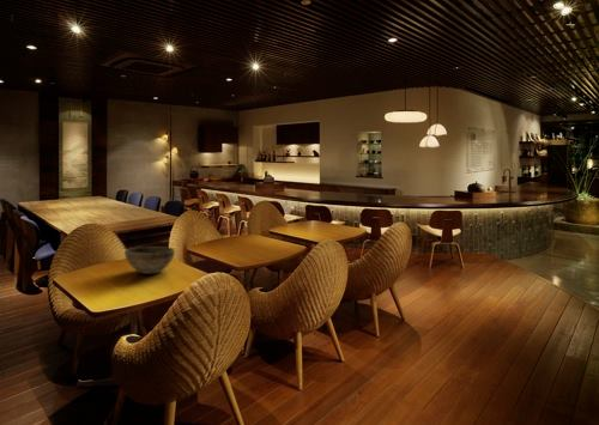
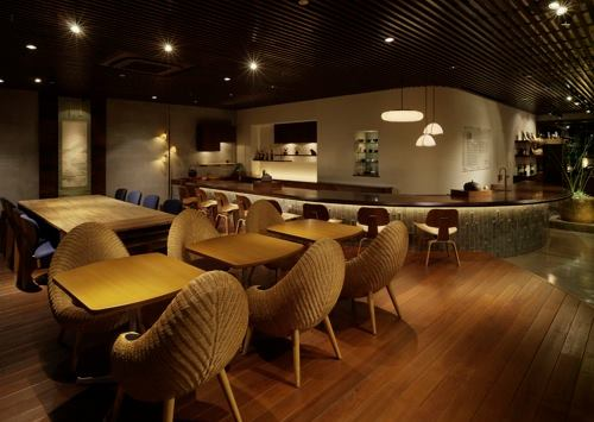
- bowl [123,245,176,275]
